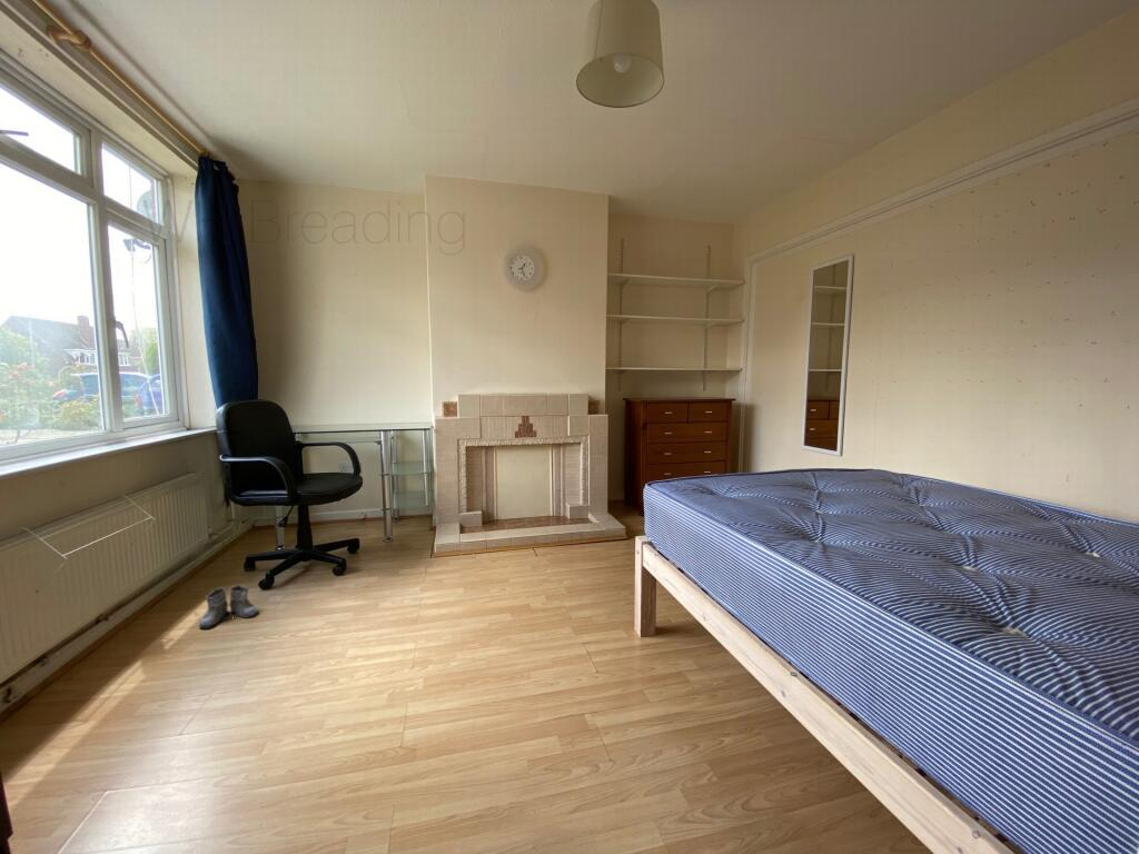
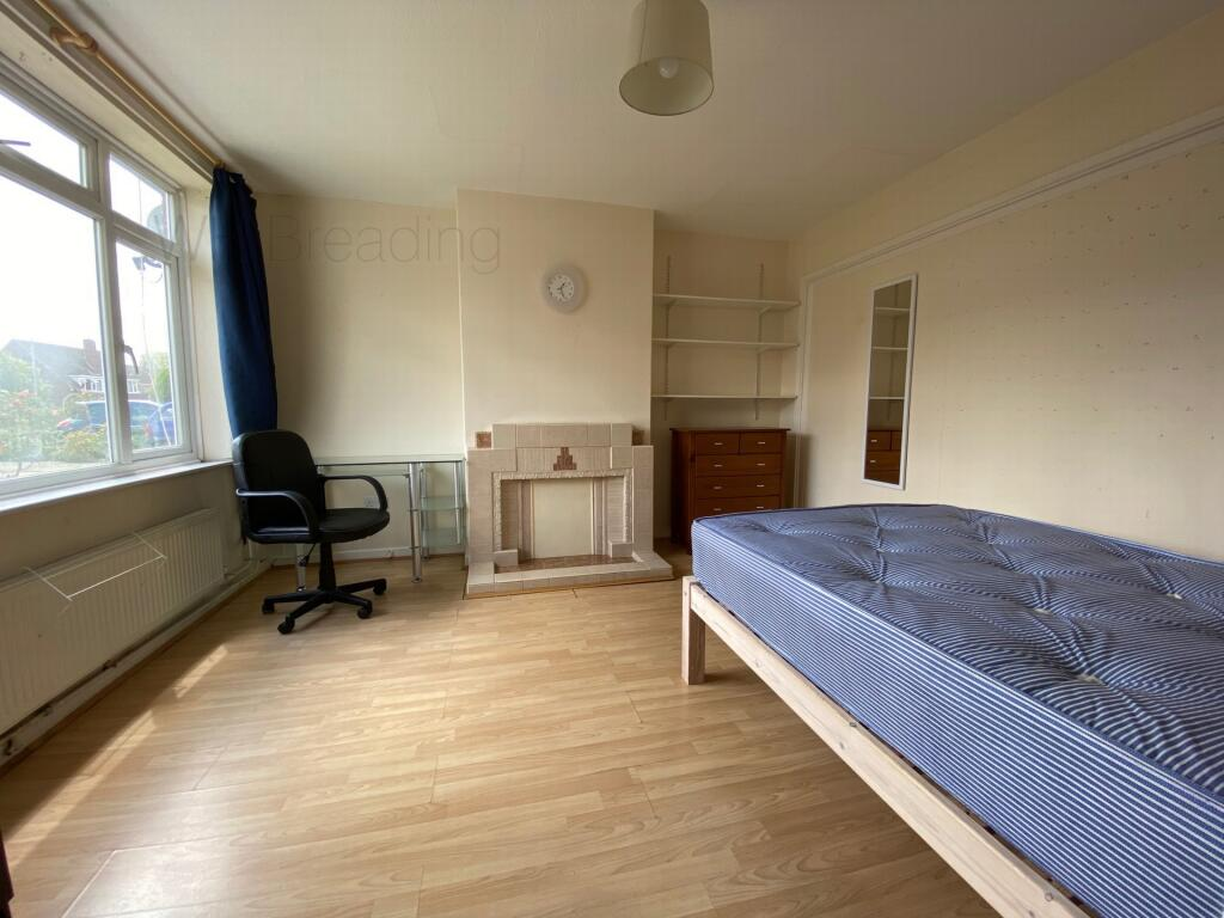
- boots [198,584,259,629]
